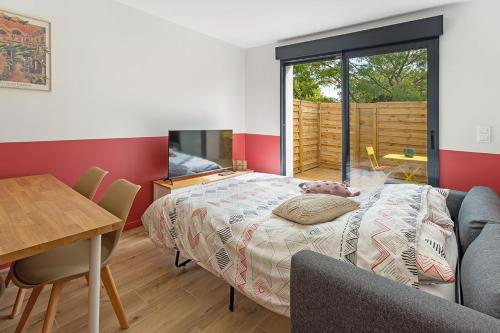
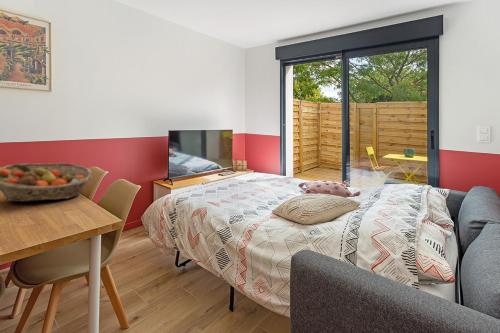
+ fruit basket [0,162,94,203]
